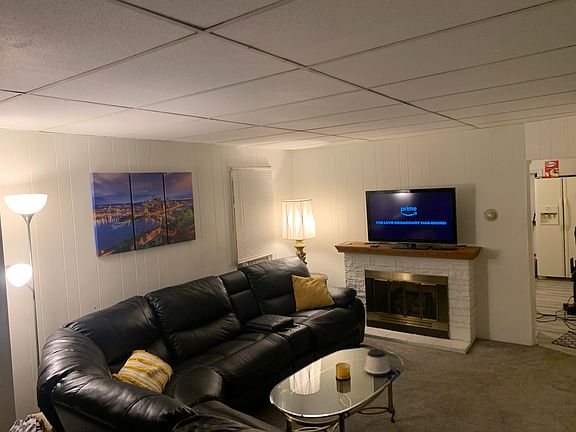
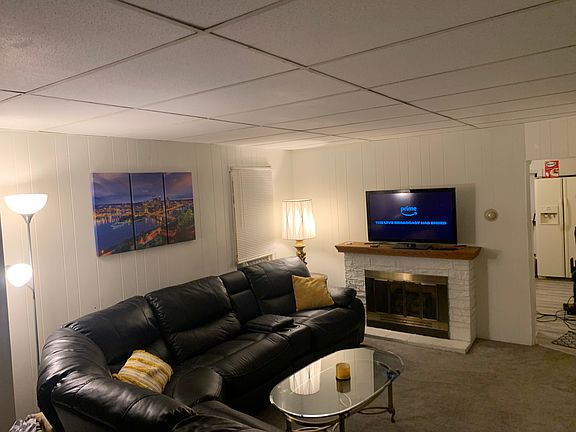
- speaker [364,348,391,378]
